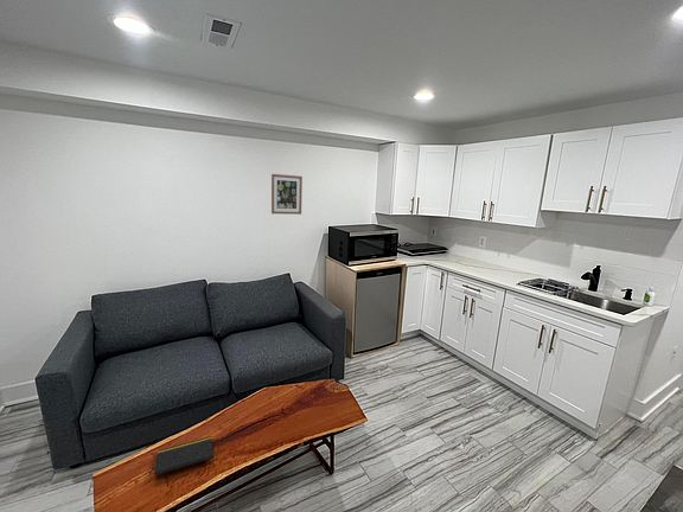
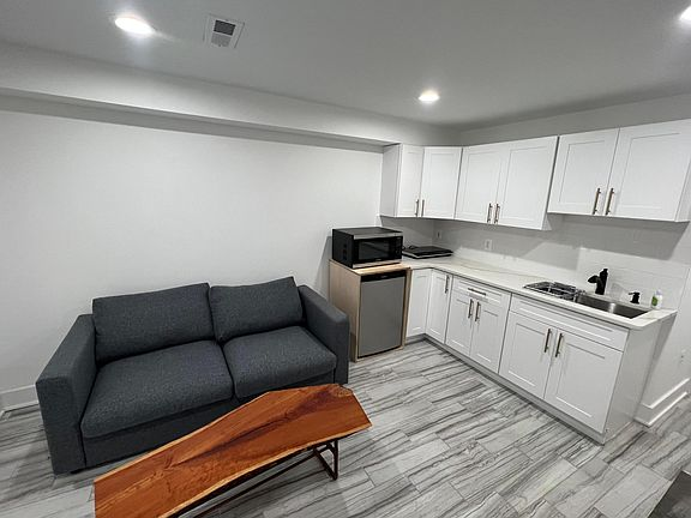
- wall art [270,173,304,216]
- notepad [153,435,215,476]
